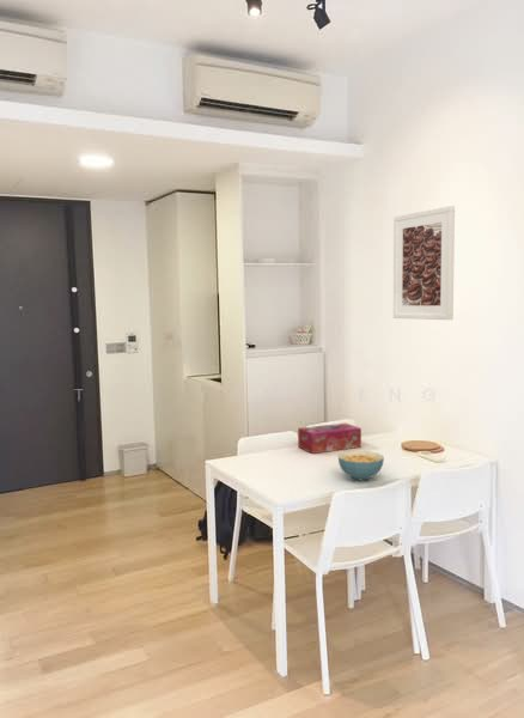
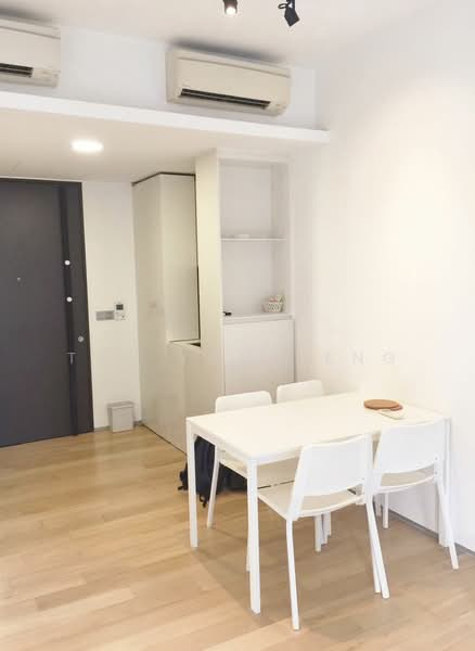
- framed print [392,205,456,321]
- cereal bowl [337,450,385,482]
- tissue box [297,422,362,455]
